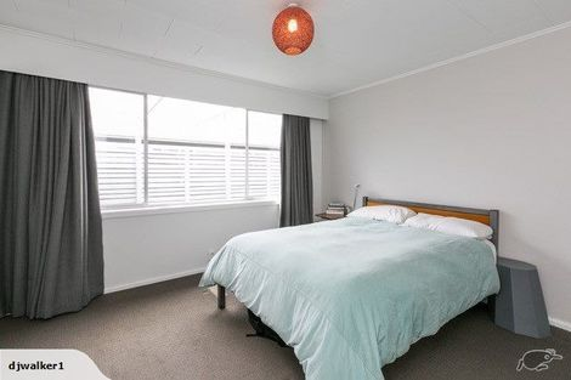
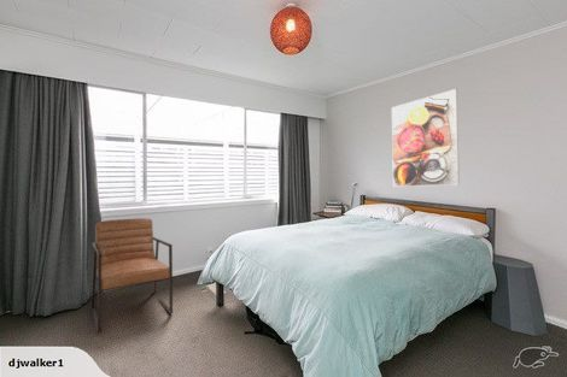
+ chair [90,218,174,334]
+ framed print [391,88,461,188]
